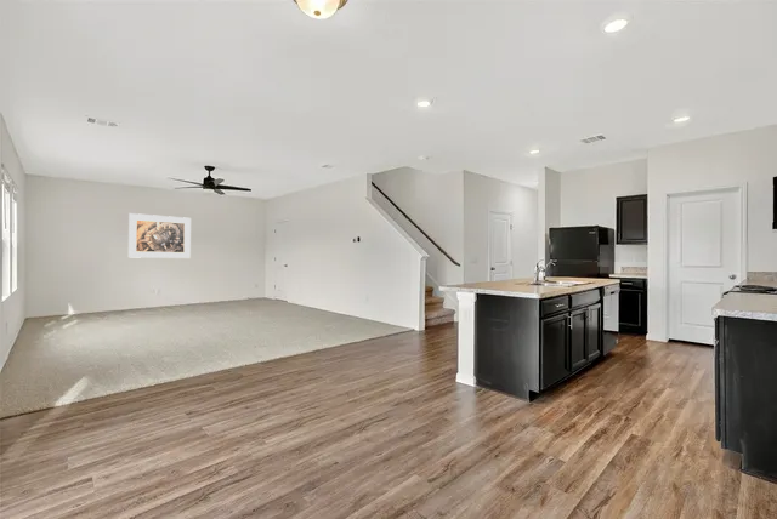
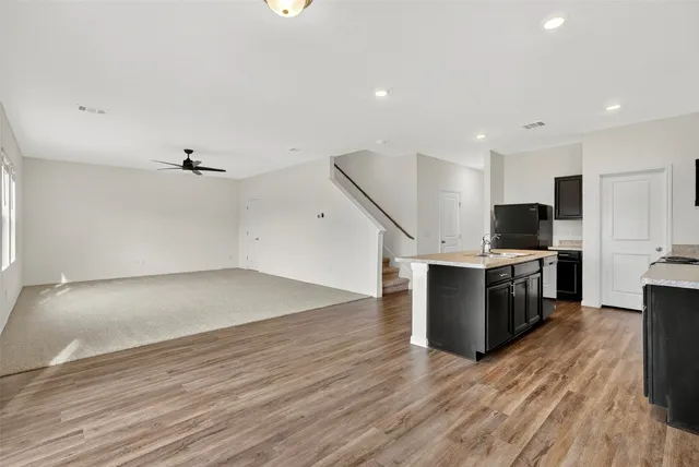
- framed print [127,212,192,260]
